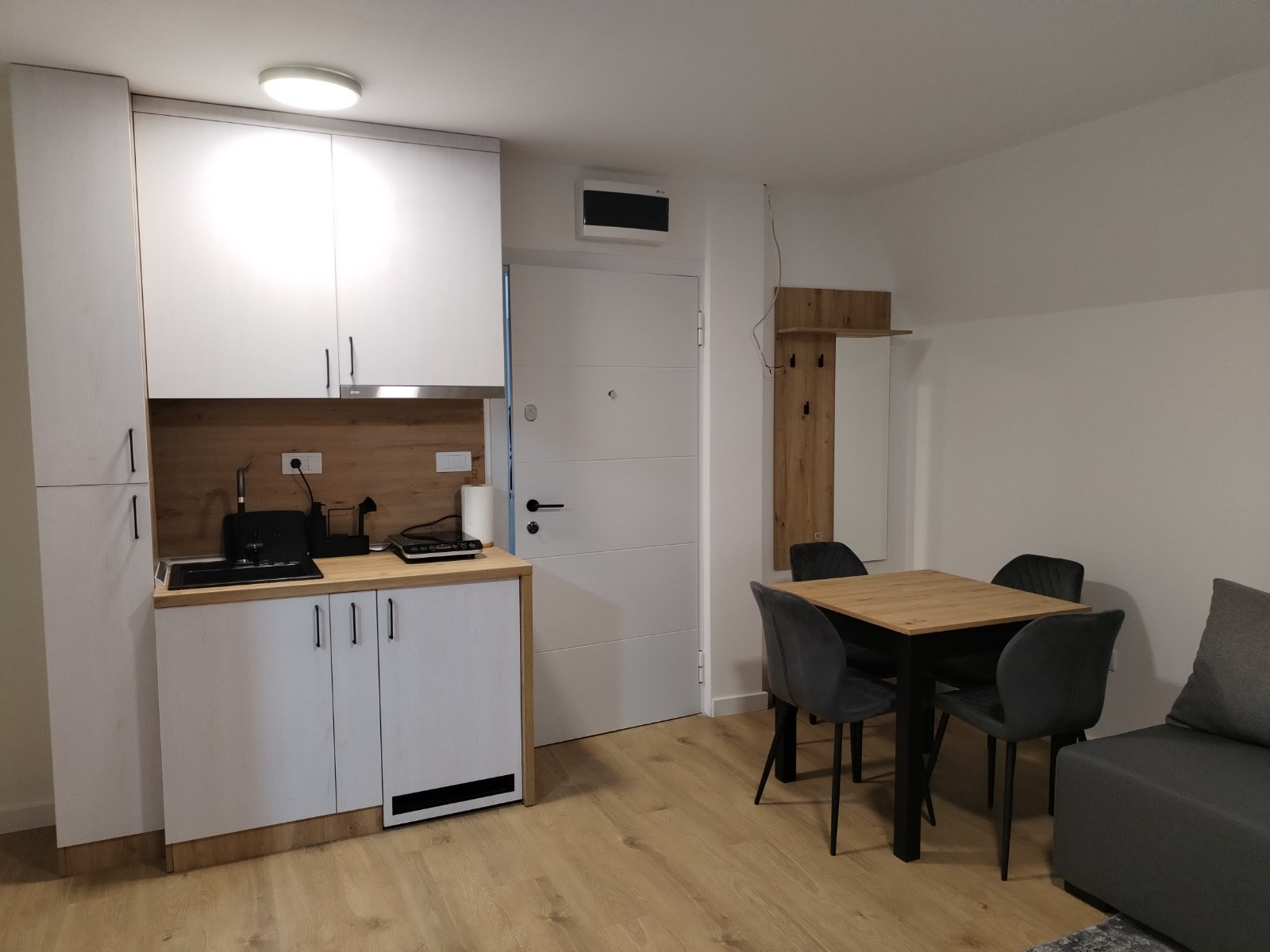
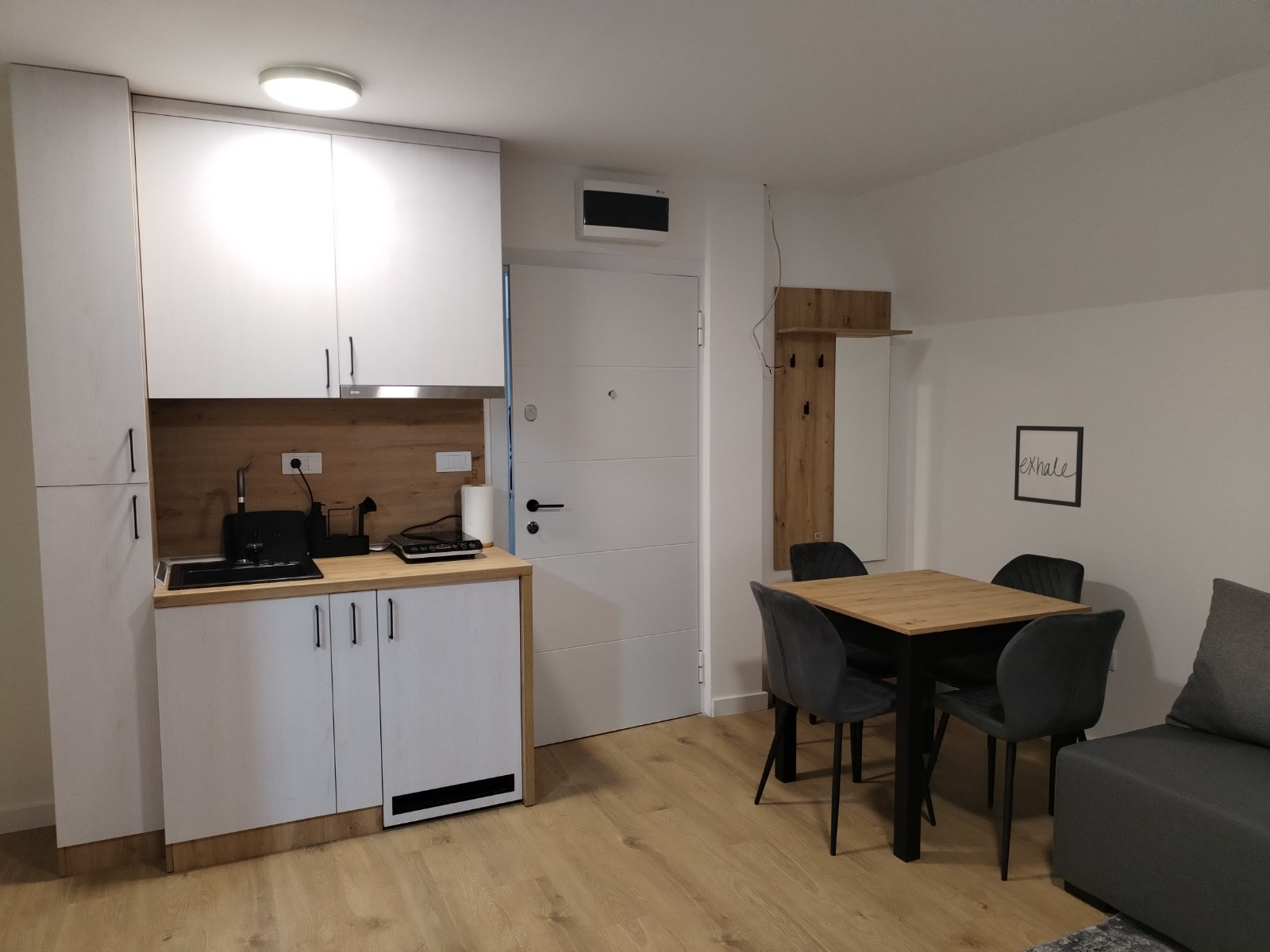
+ wall art [1014,425,1084,509]
